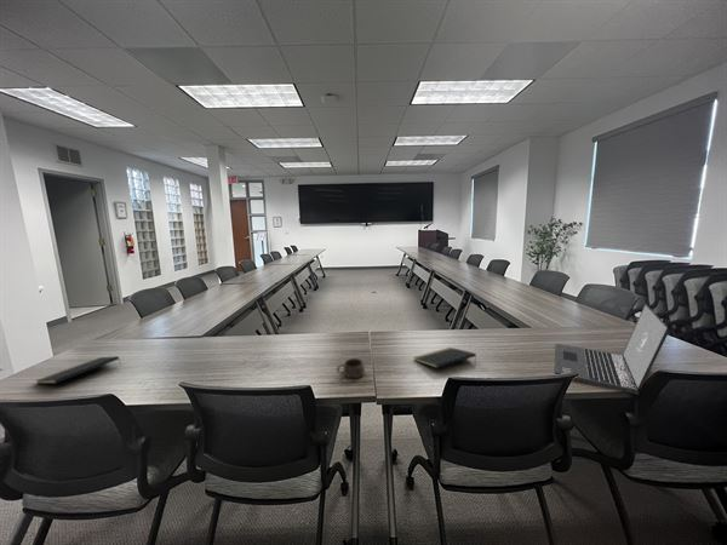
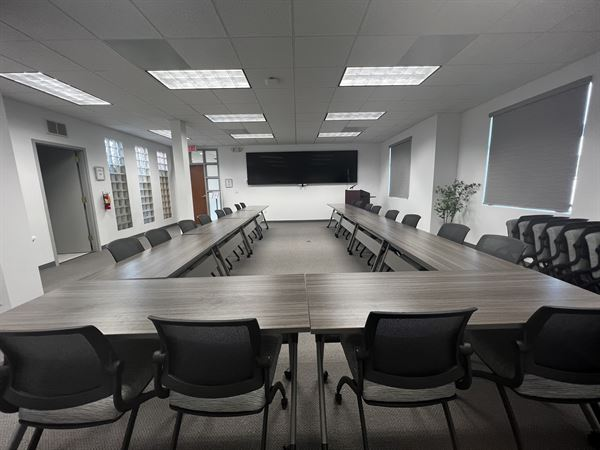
- laptop [553,303,671,396]
- cup [336,357,366,379]
- notepad [34,355,122,385]
- notepad [413,346,477,369]
